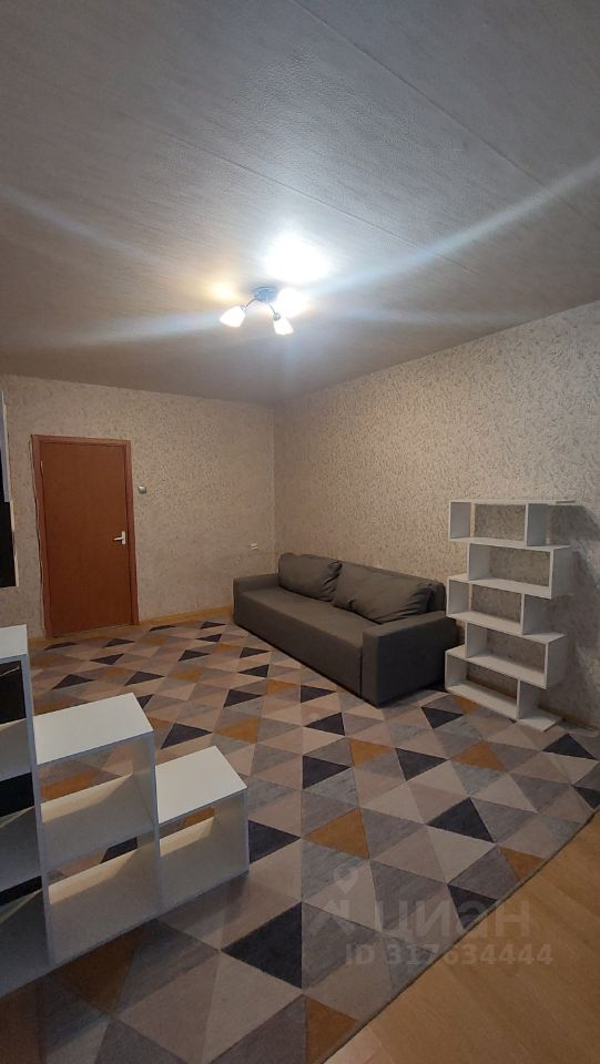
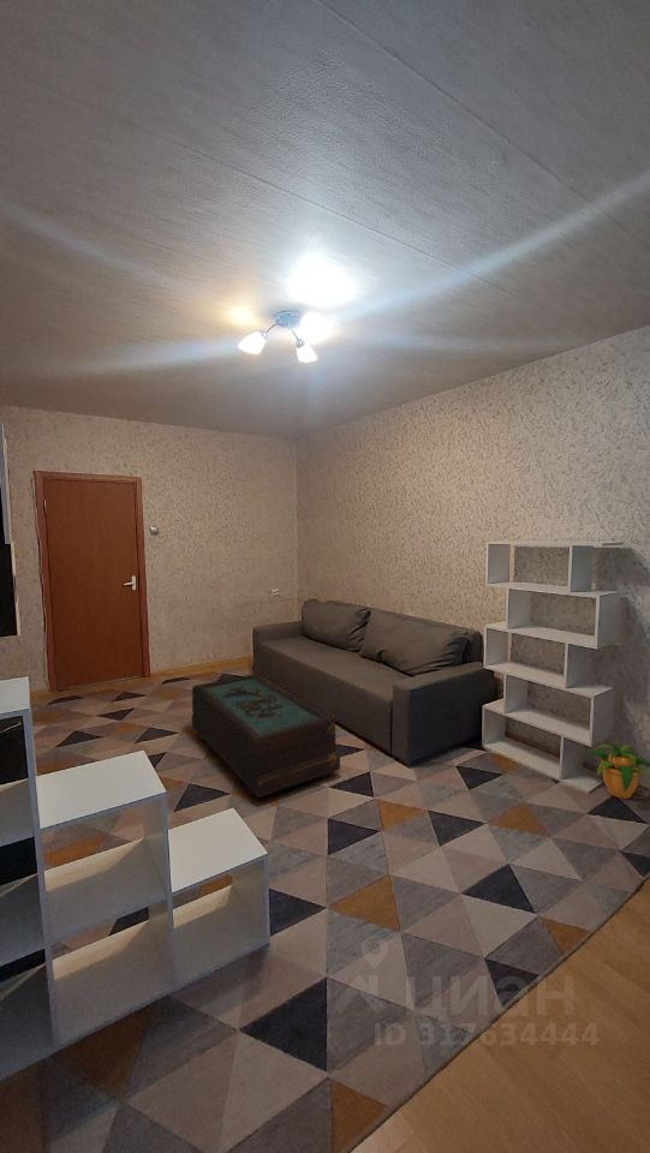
+ coffee table [191,673,341,799]
+ potted plant [583,742,650,800]
